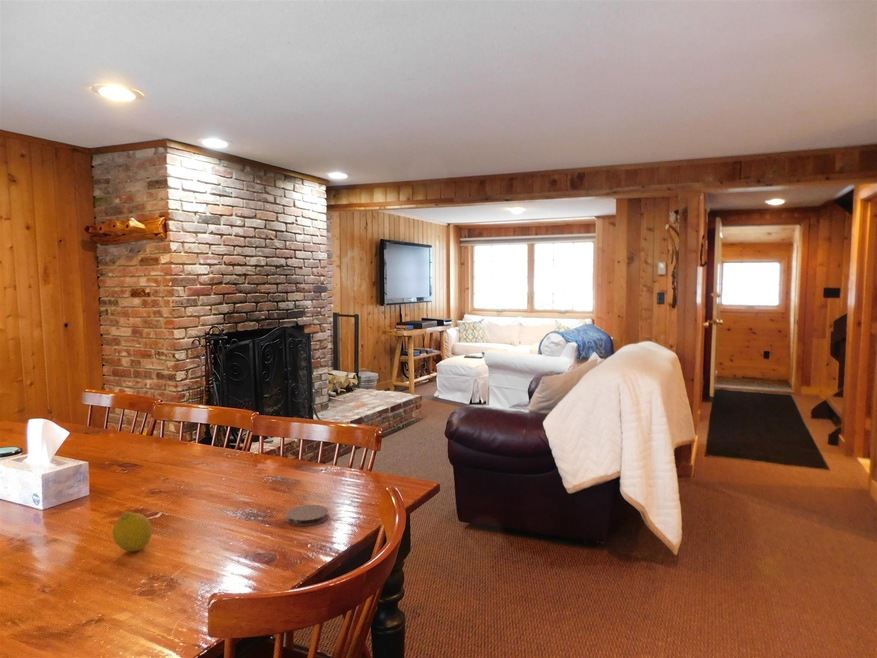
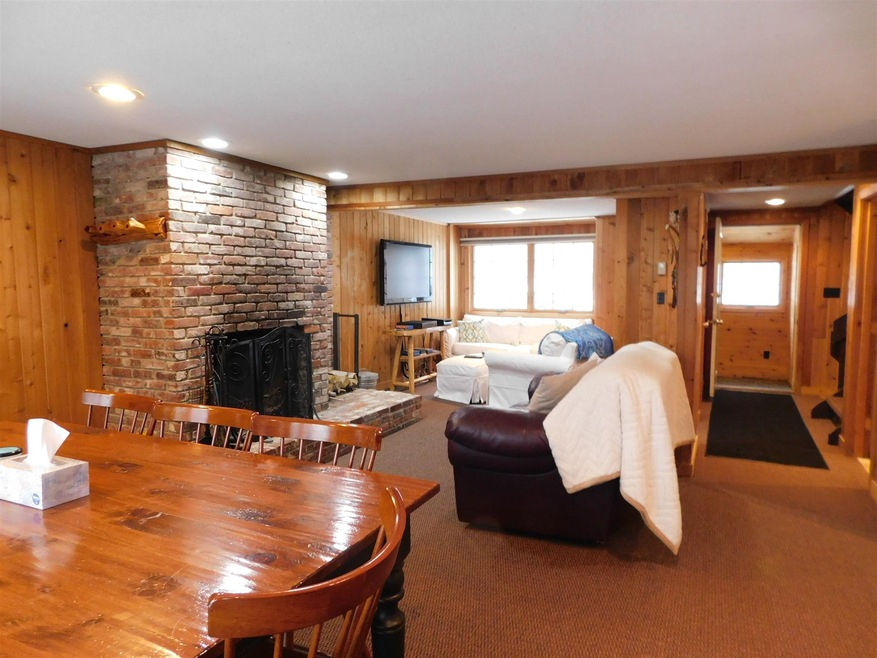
- fruit [111,511,153,553]
- coaster [285,504,329,527]
